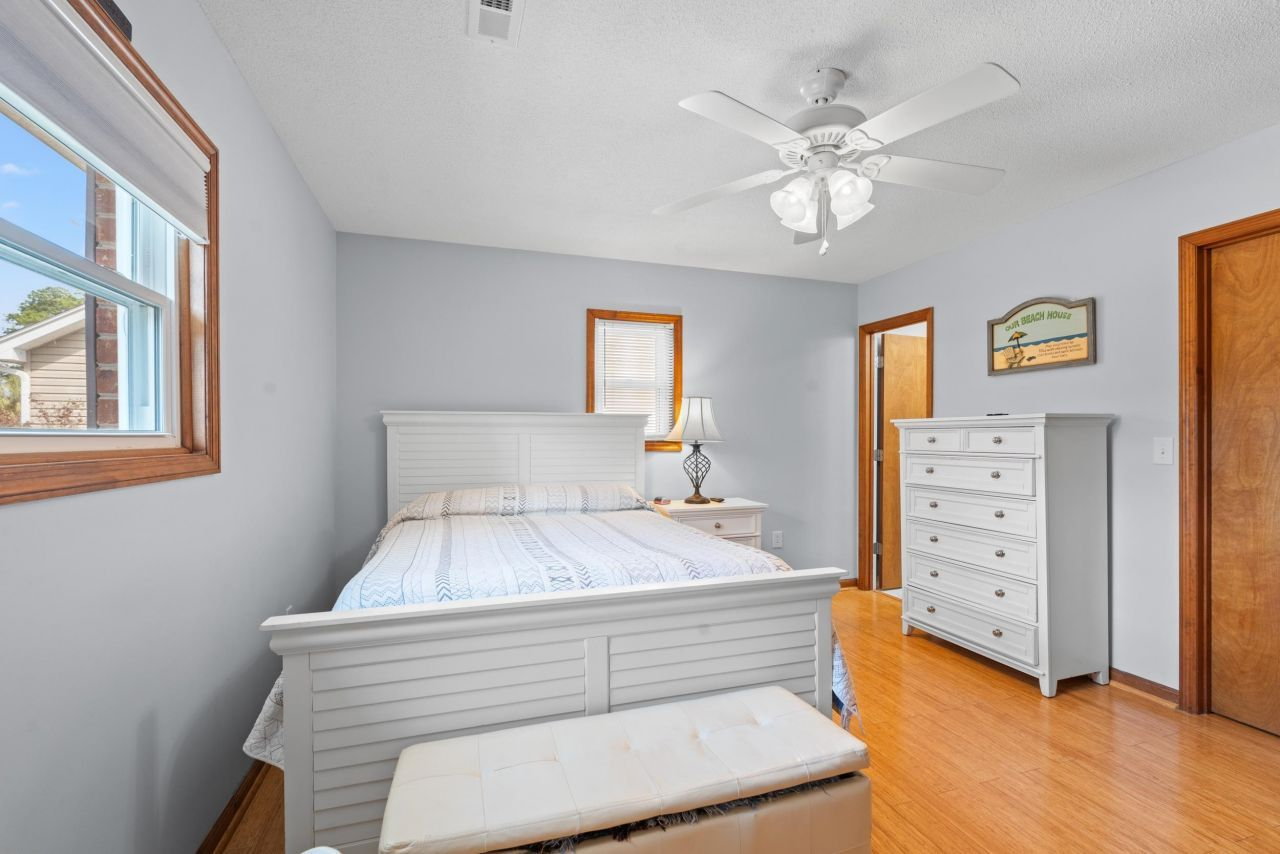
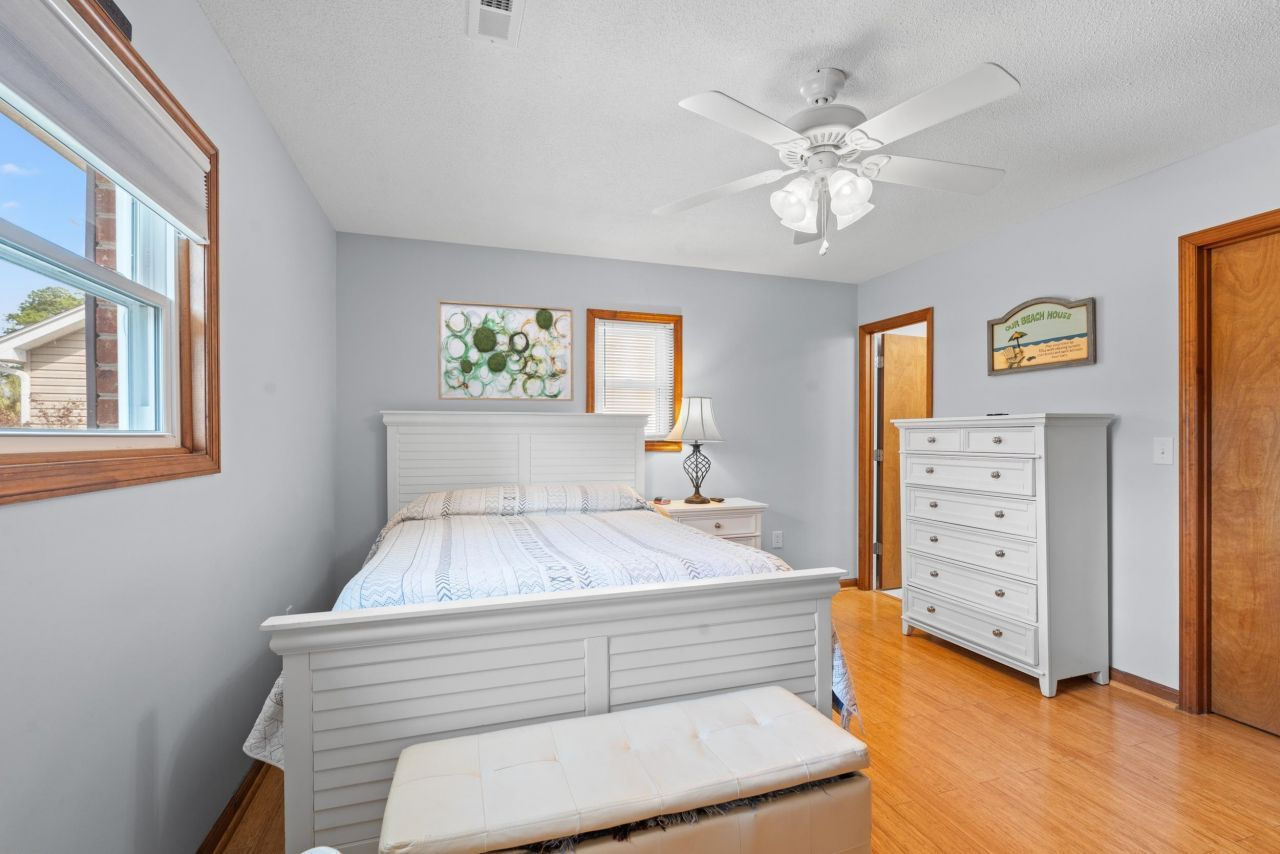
+ wall art [437,299,575,402]
